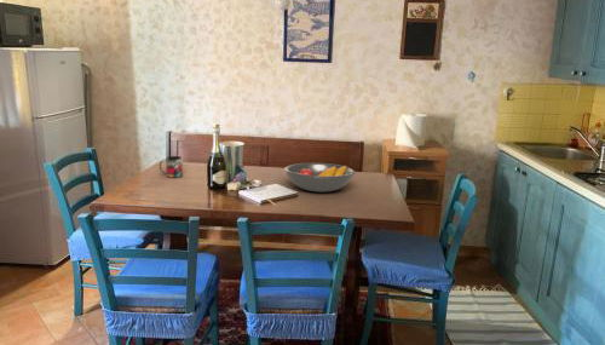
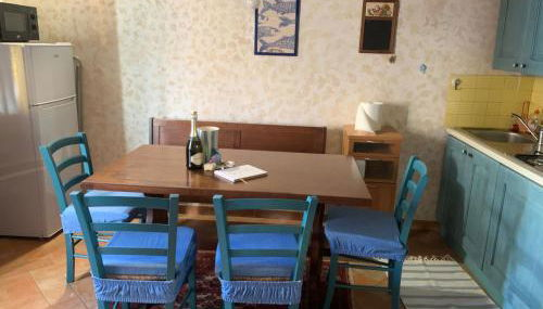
- fruit bowl [283,162,356,194]
- mug [159,155,184,179]
